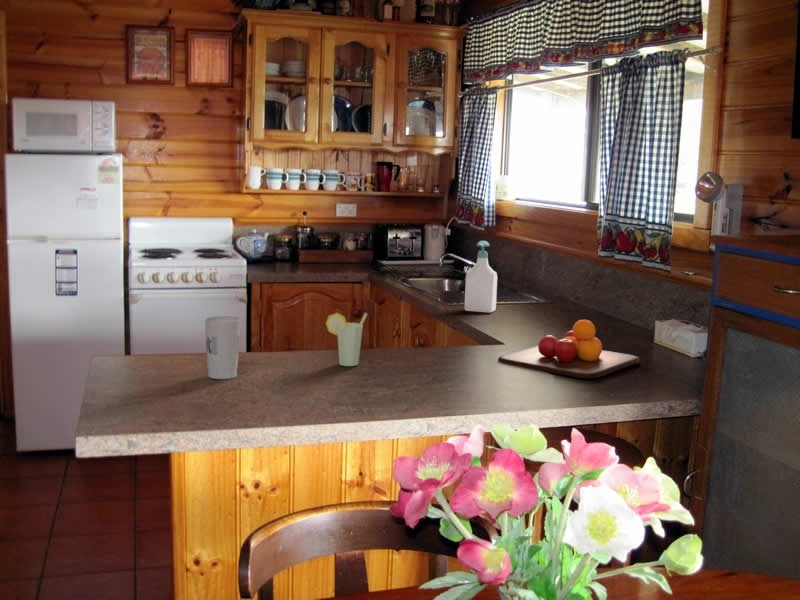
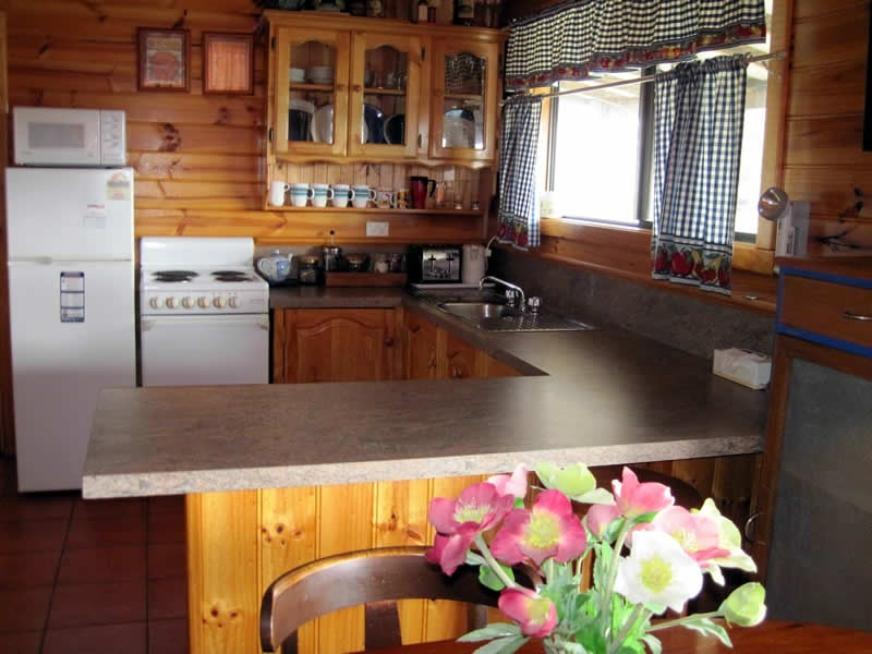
- chopping board [497,319,640,380]
- cup [203,315,242,380]
- soap bottle [464,240,498,314]
- cup [325,312,368,367]
